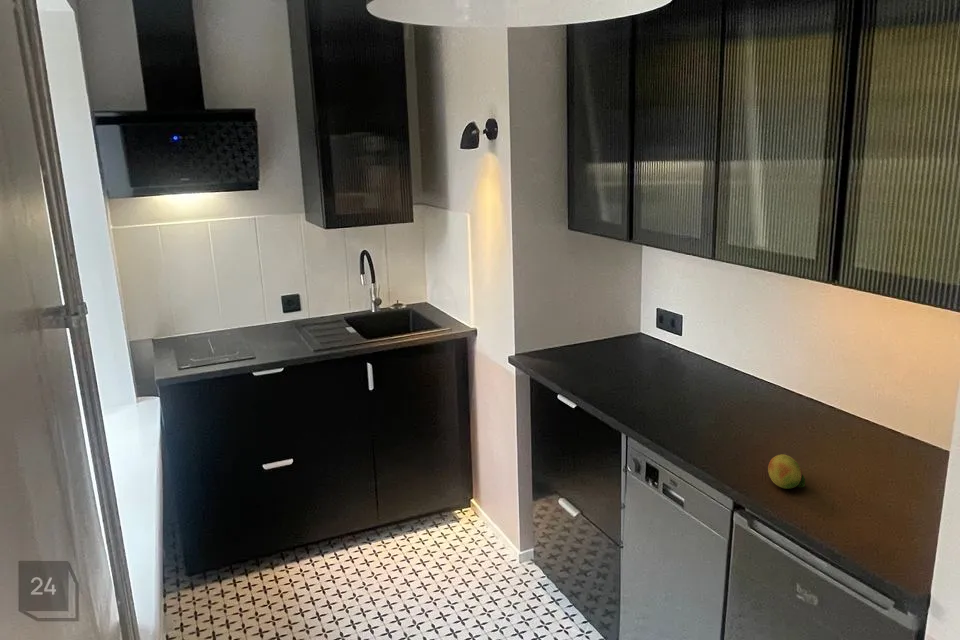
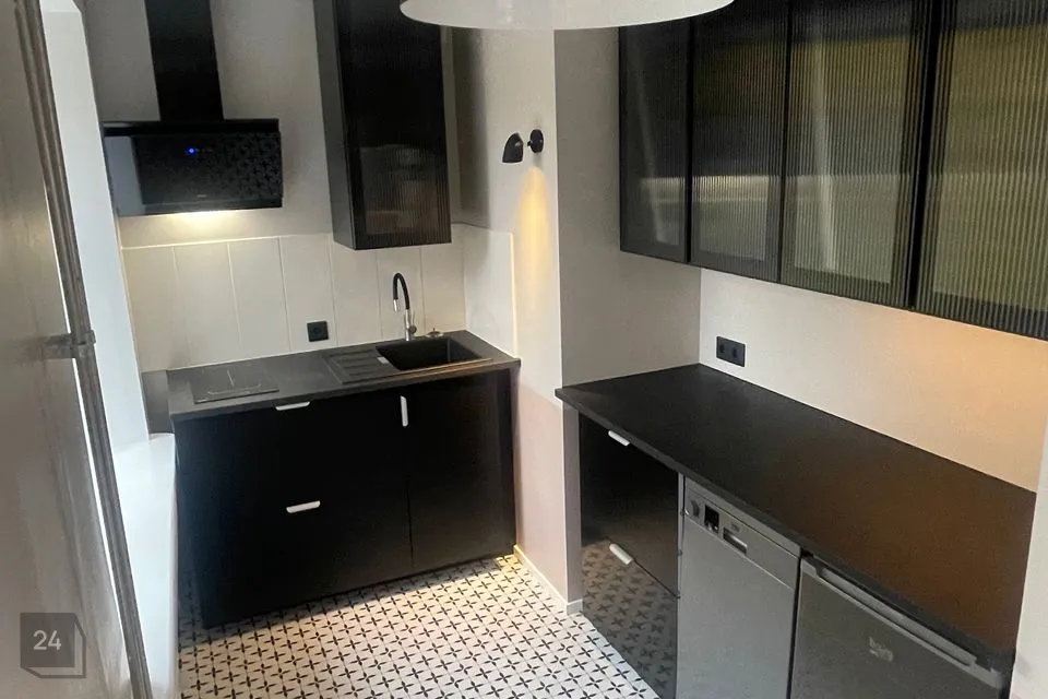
- fruit [767,454,806,490]
